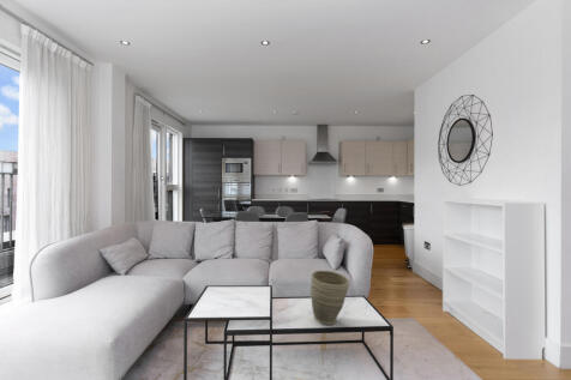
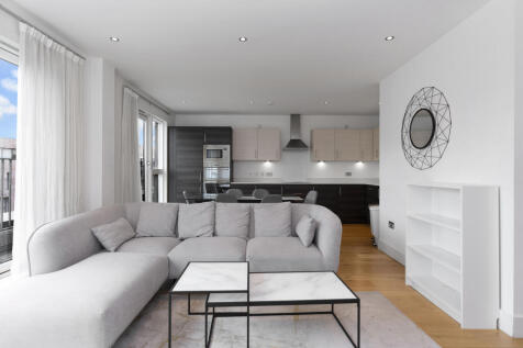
- vase [309,270,351,326]
